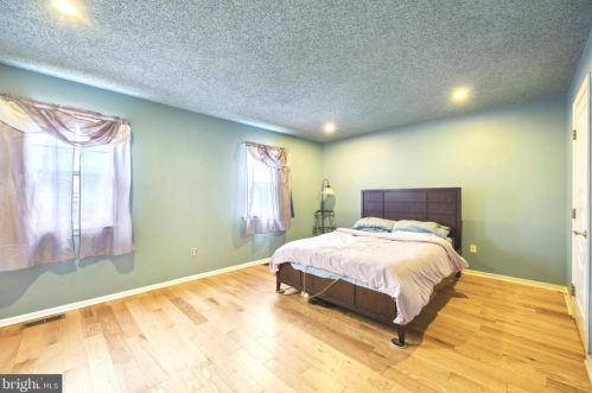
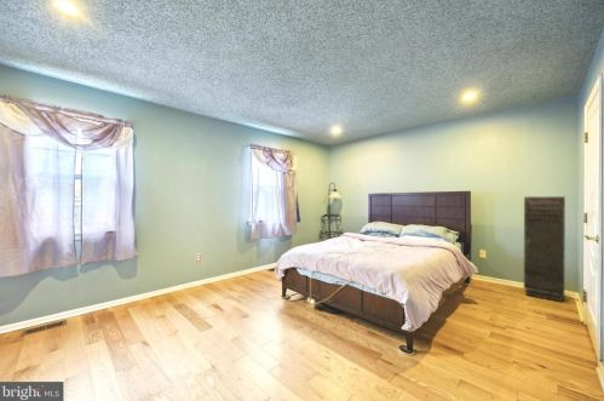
+ storage cabinet [523,195,566,303]
